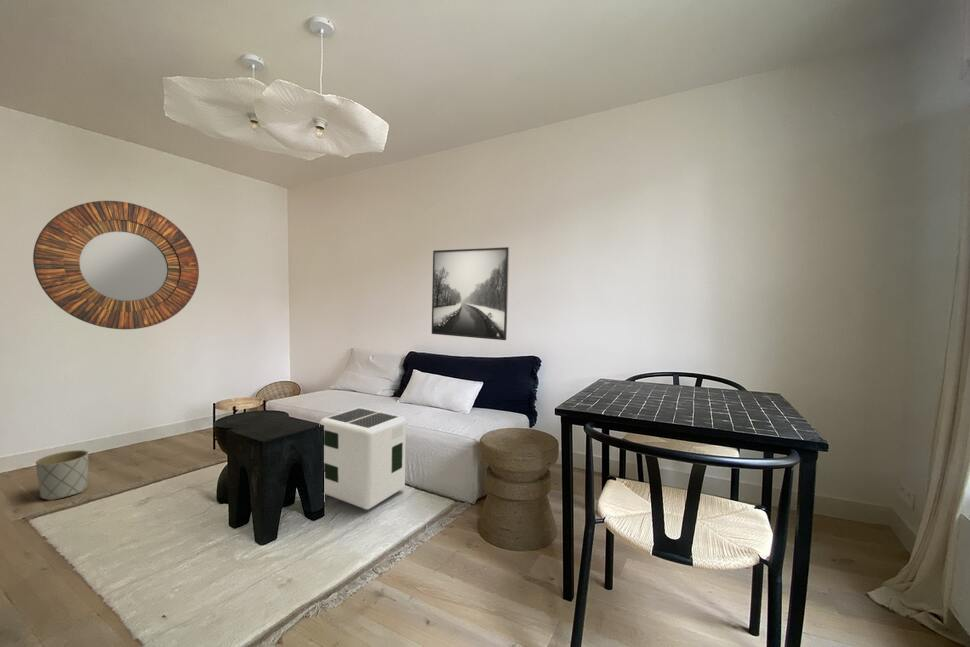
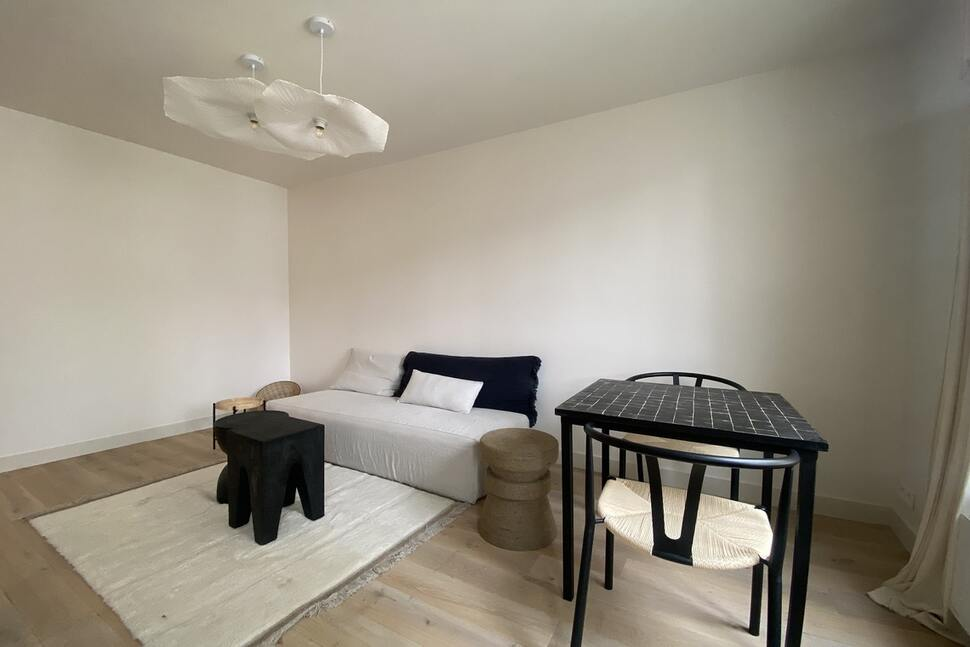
- air purifier [319,407,407,511]
- home mirror [32,200,200,330]
- planter [35,449,89,502]
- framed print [431,246,510,341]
